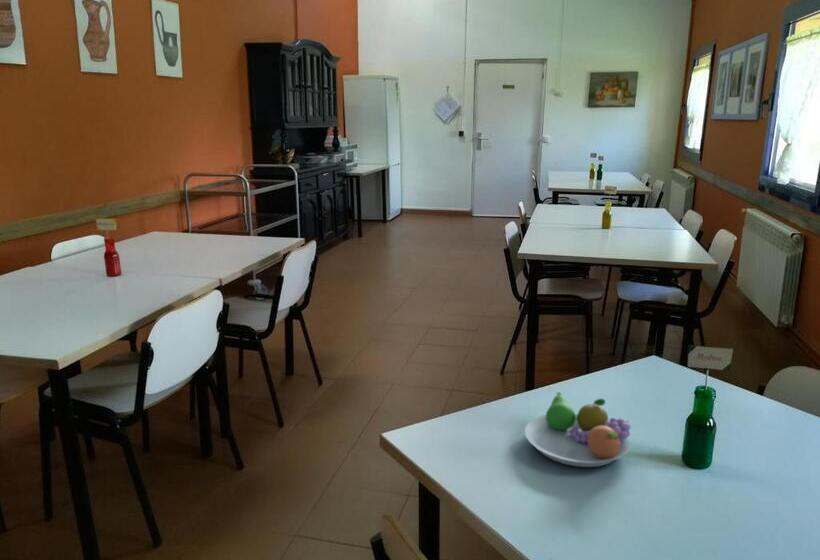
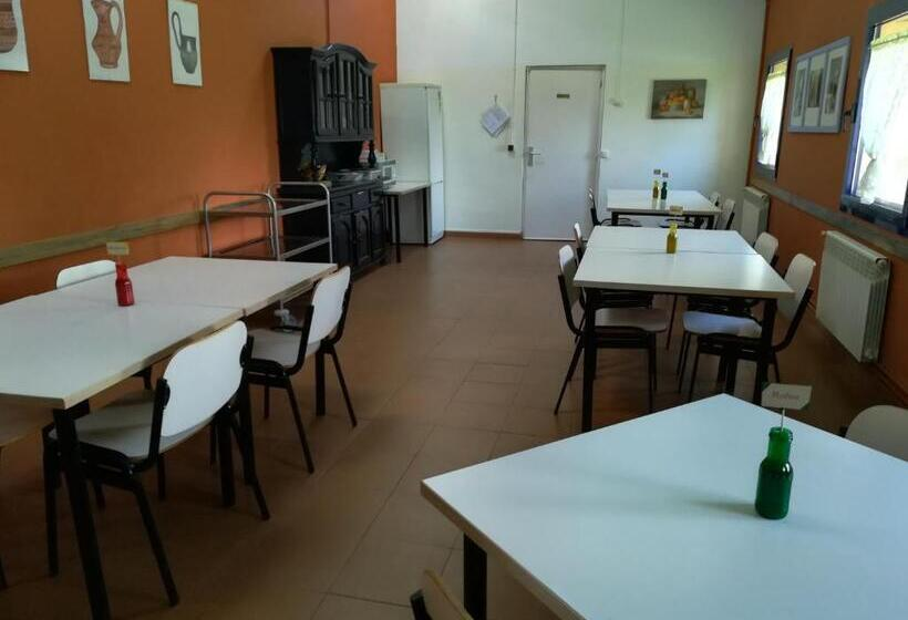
- fruit bowl [524,391,631,468]
